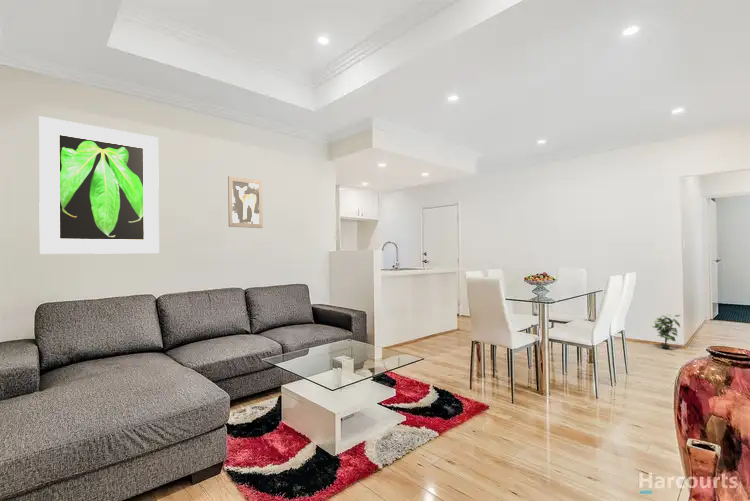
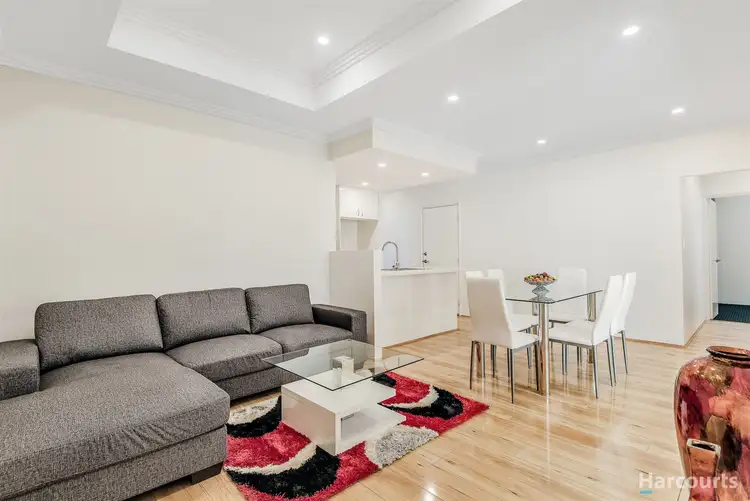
- wall art [227,175,264,229]
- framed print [38,115,160,255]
- potted plant [651,313,681,350]
